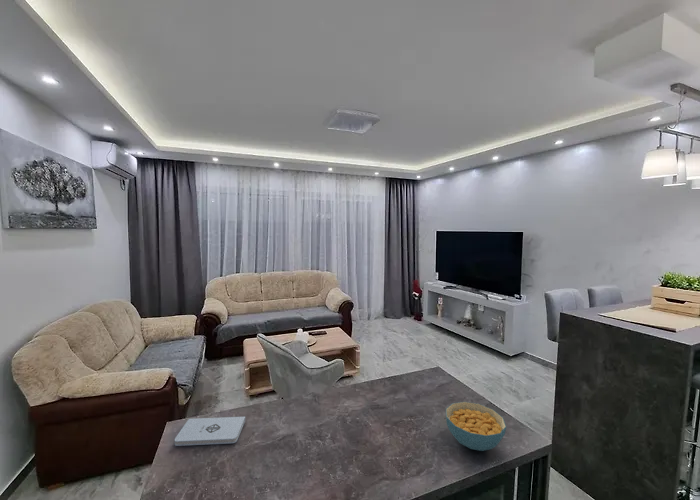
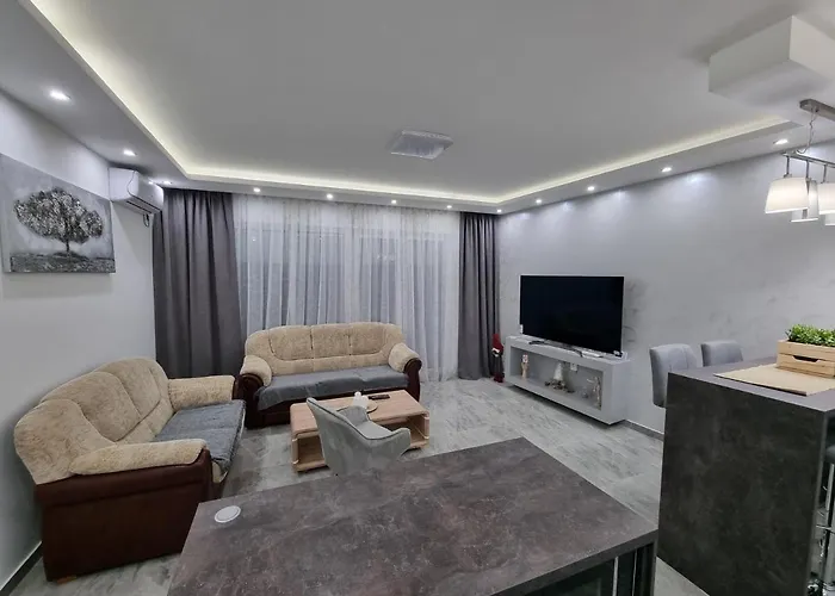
- cereal bowl [445,401,507,452]
- notepad [174,416,246,447]
